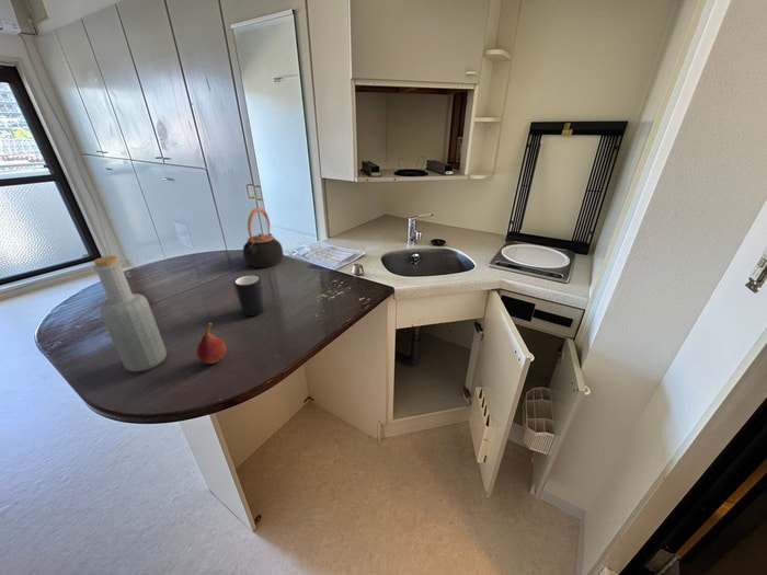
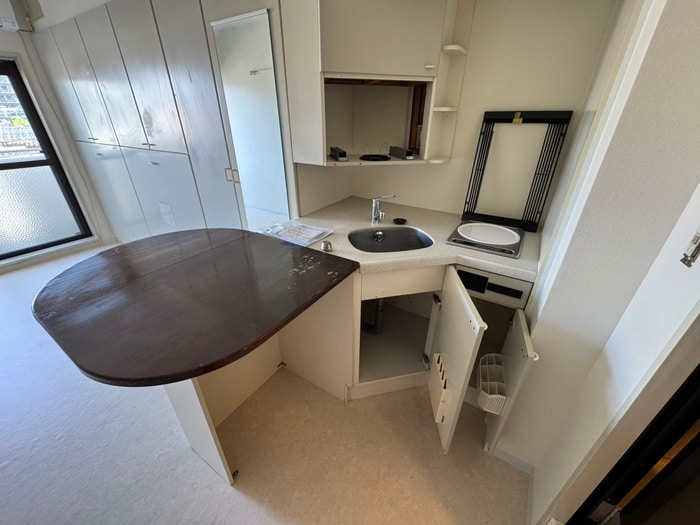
- teapot [242,207,284,268]
- fruit [196,322,228,365]
- mug [232,274,265,317]
- bottle [92,255,168,372]
